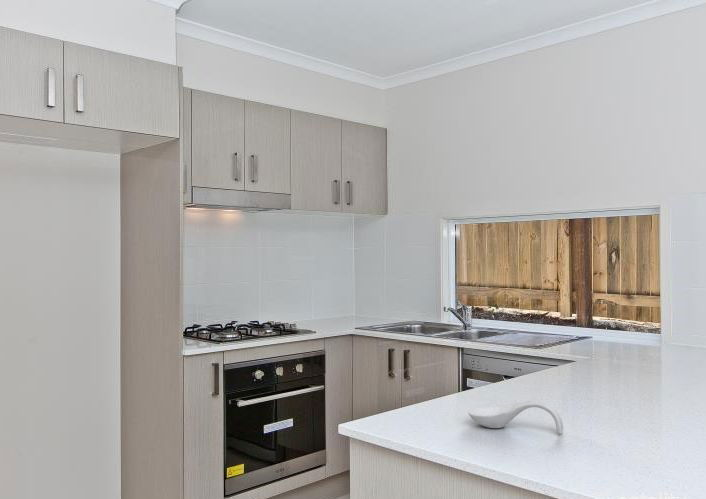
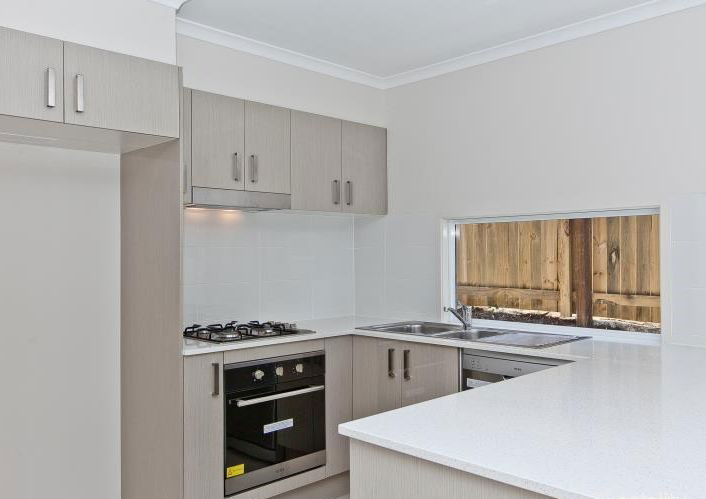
- spoon rest [467,399,564,434]
